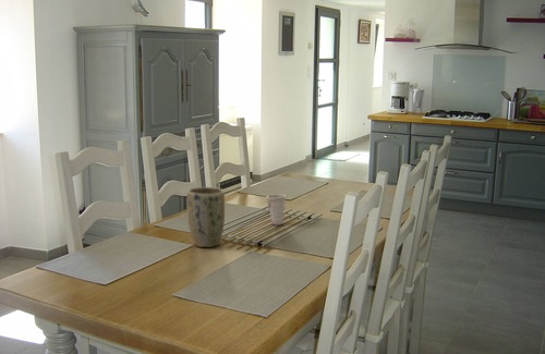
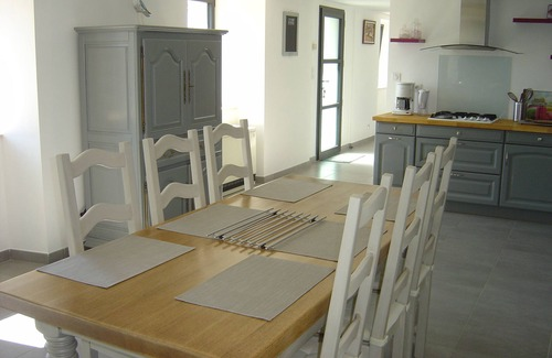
- plant pot [186,186,226,248]
- cup [265,193,287,227]
